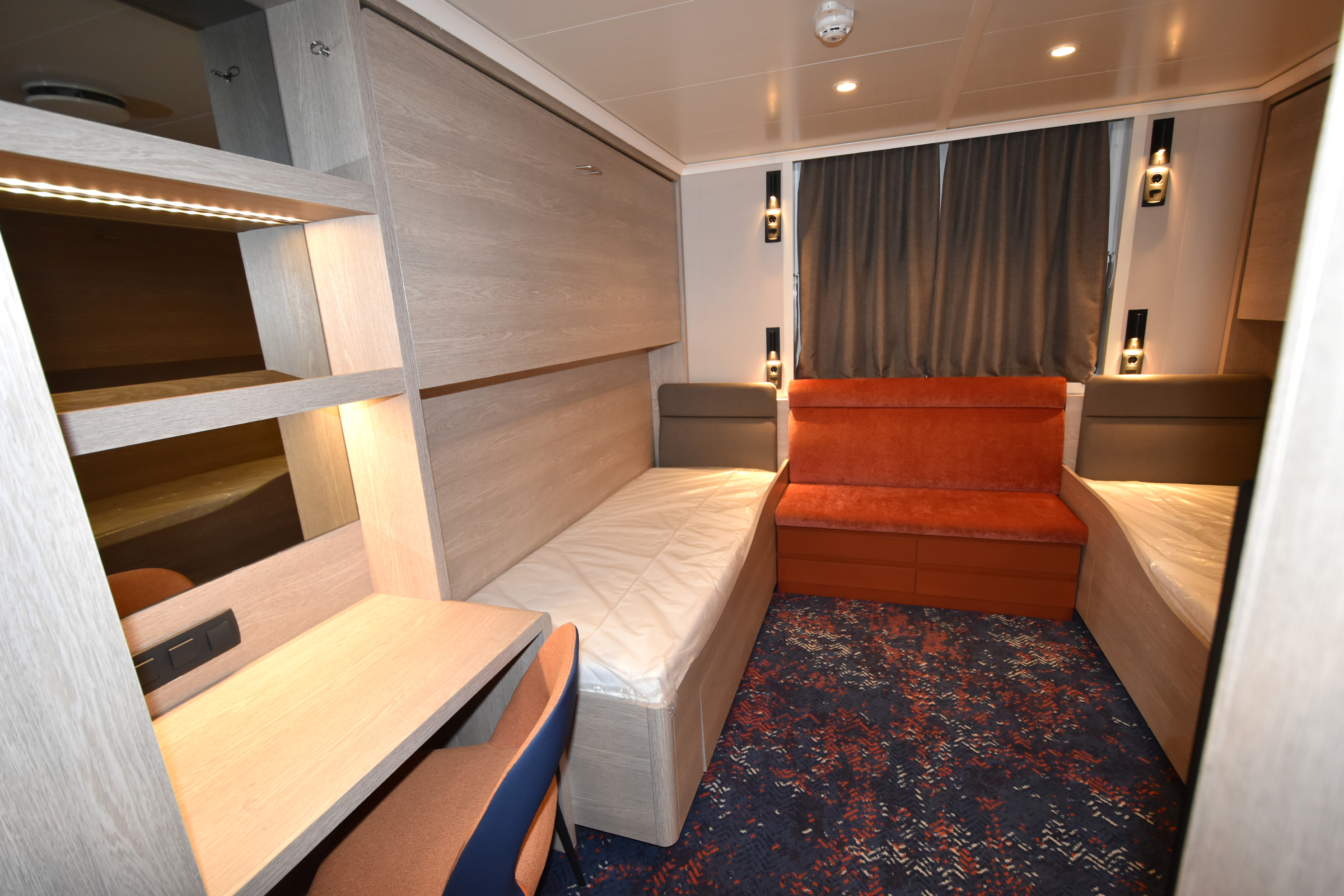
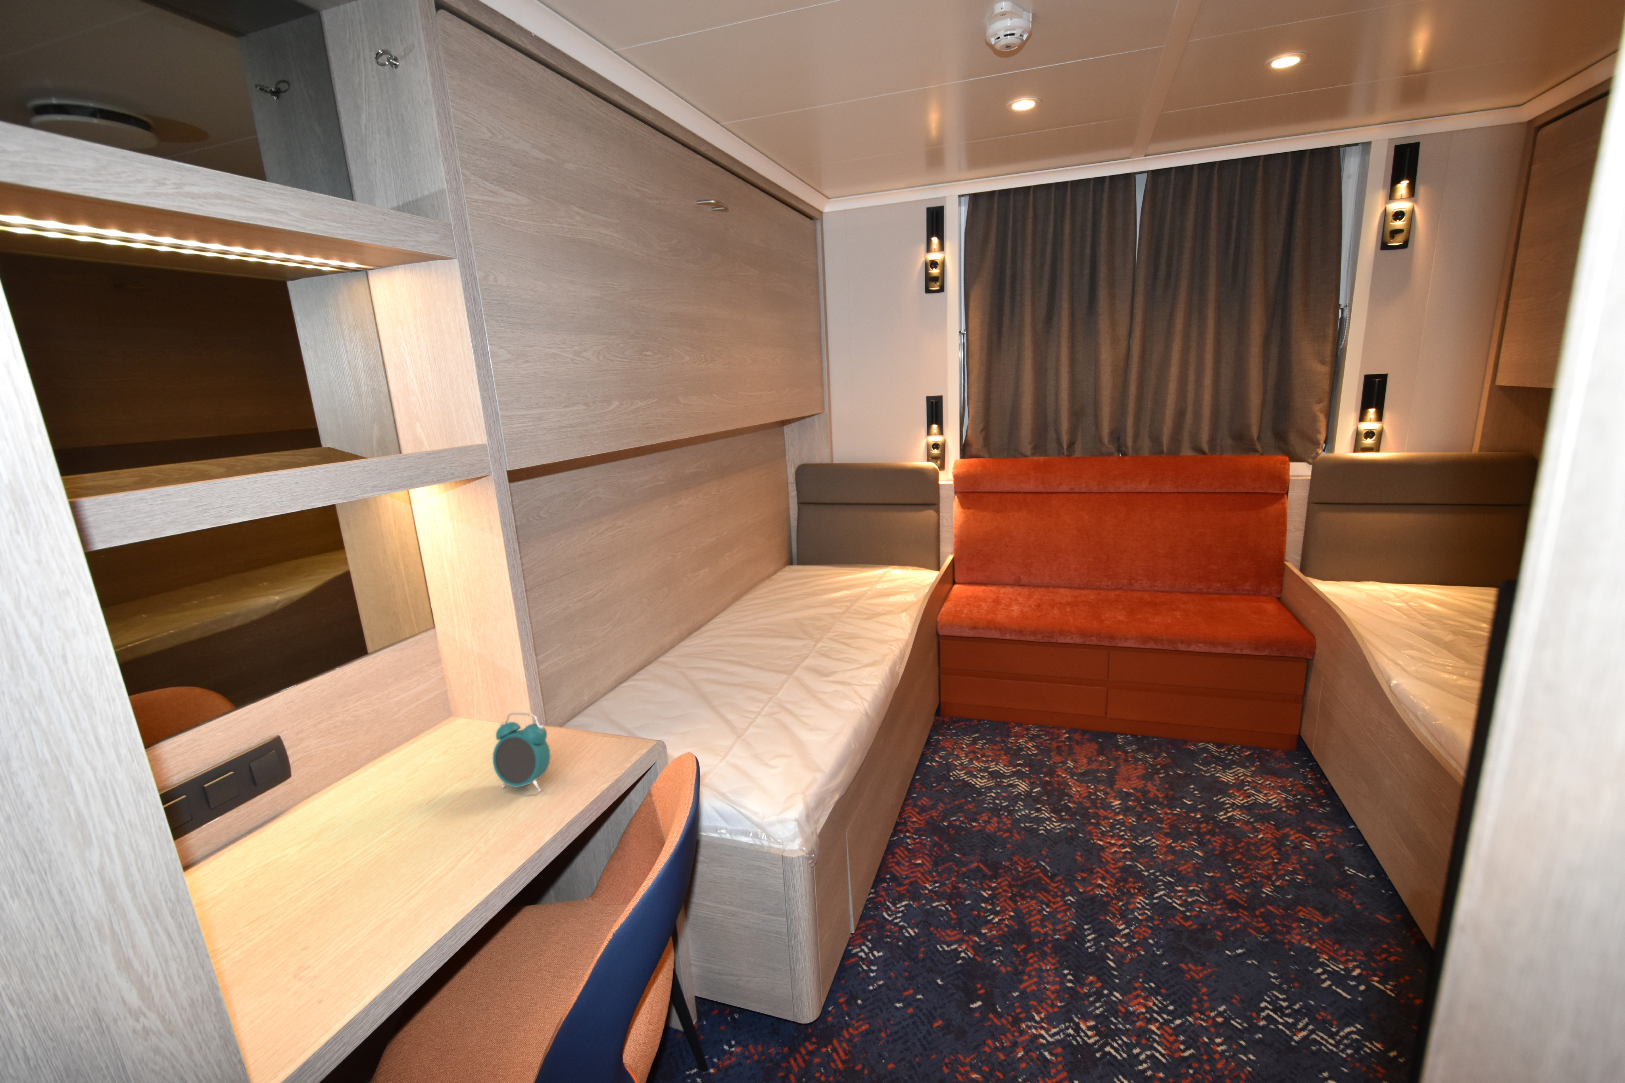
+ alarm clock [492,712,551,793]
